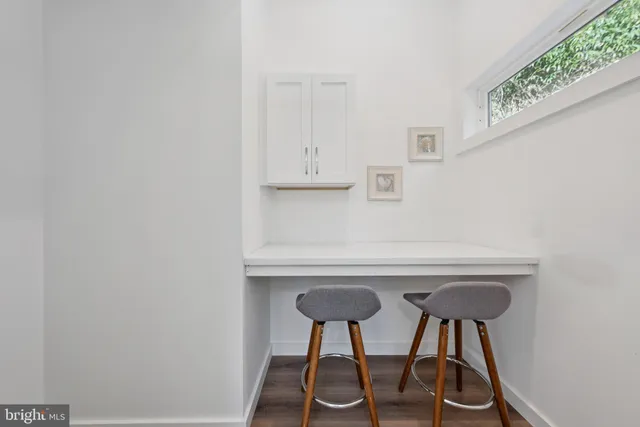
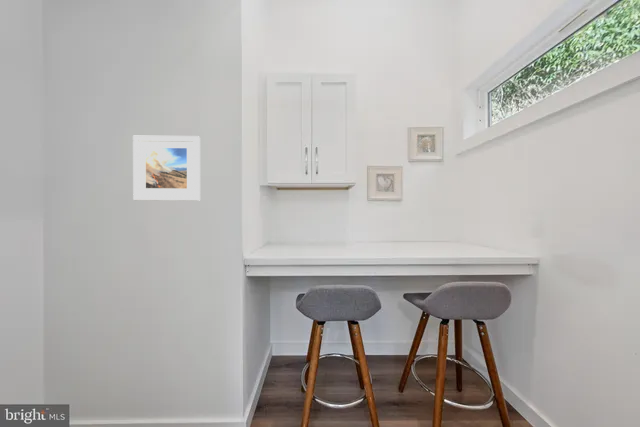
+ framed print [132,135,201,202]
